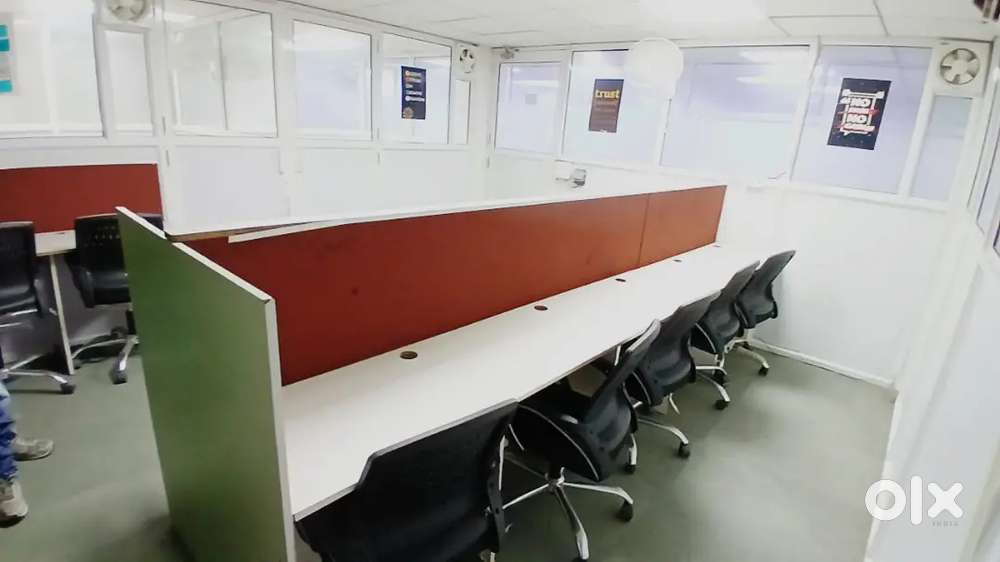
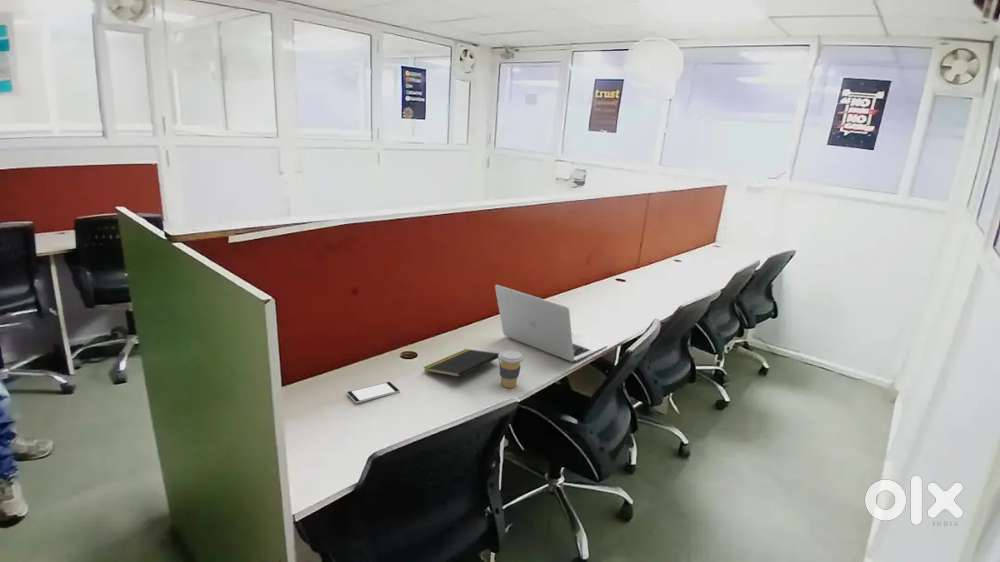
+ smartphone [345,381,401,404]
+ laptop [494,284,608,363]
+ notepad [422,348,501,378]
+ coffee cup [498,349,524,389]
